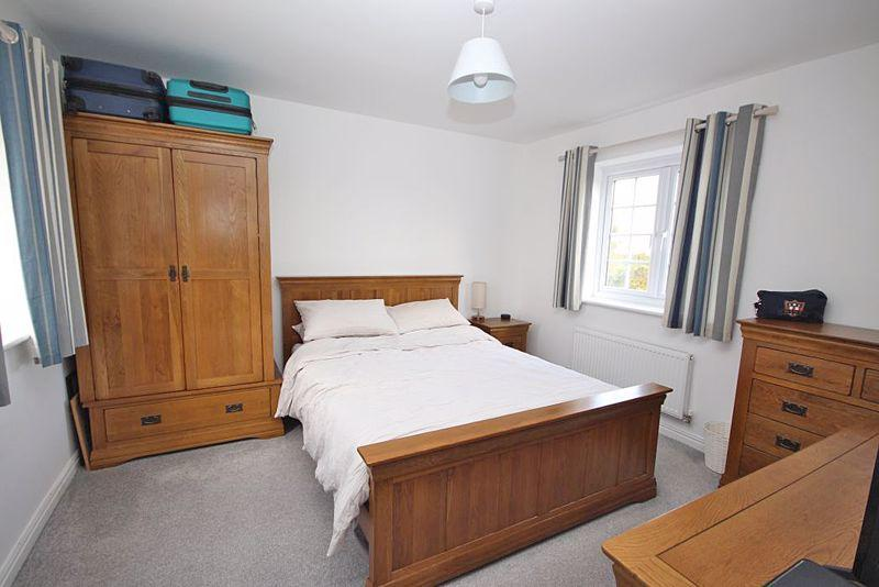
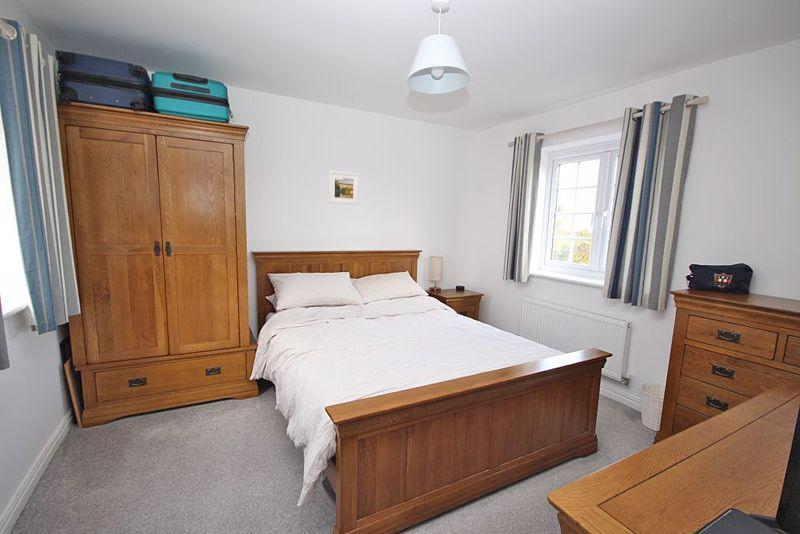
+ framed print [328,169,360,206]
